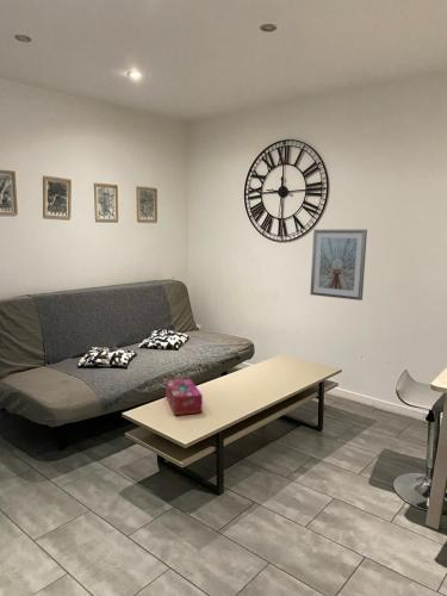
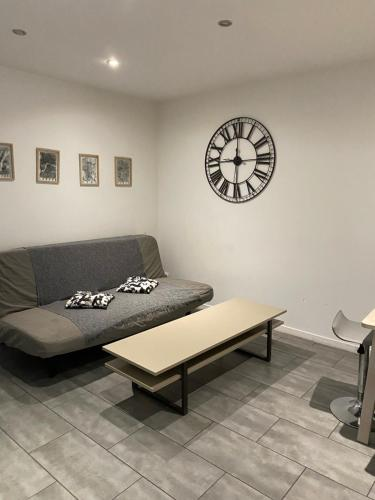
- picture frame [309,228,368,302]
- tissue box [164,378,204,416]
